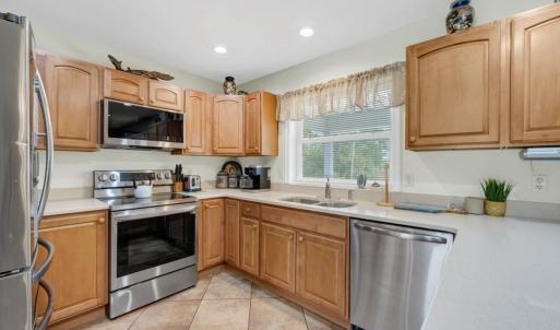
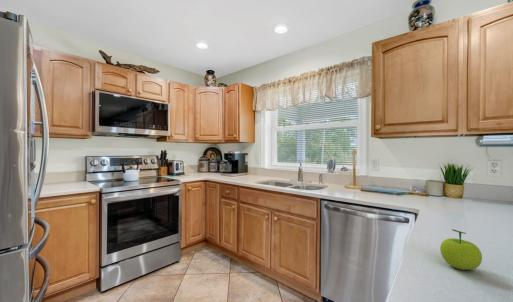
+ fruit [439,228,483,271]
